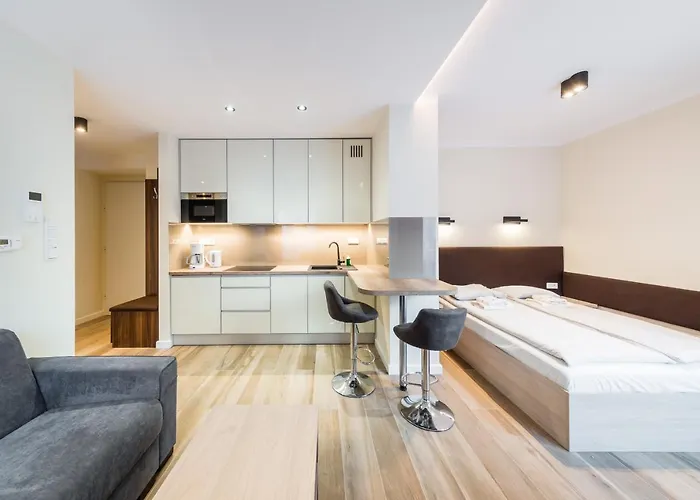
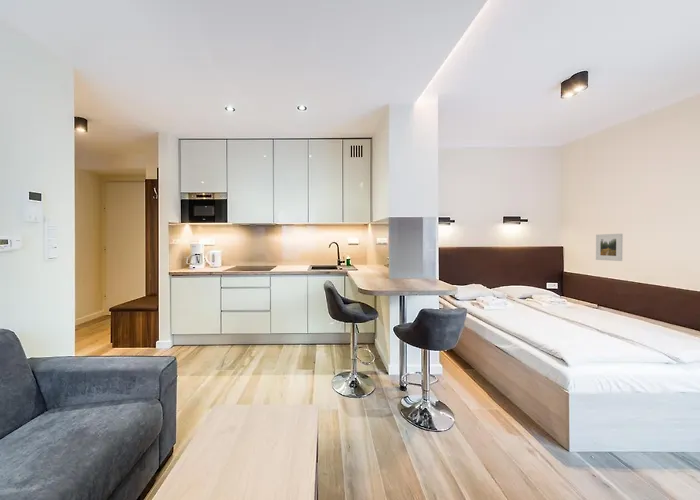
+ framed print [595,233,624,262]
